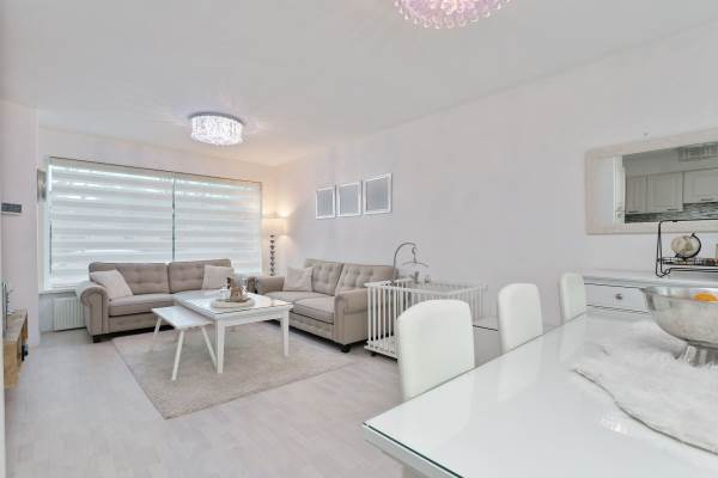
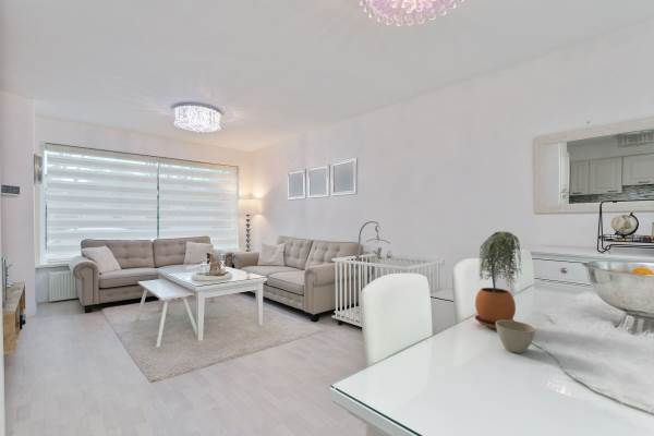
+ flower pot [496,319,536,354]
+ potted plant [473,230,523,330]
